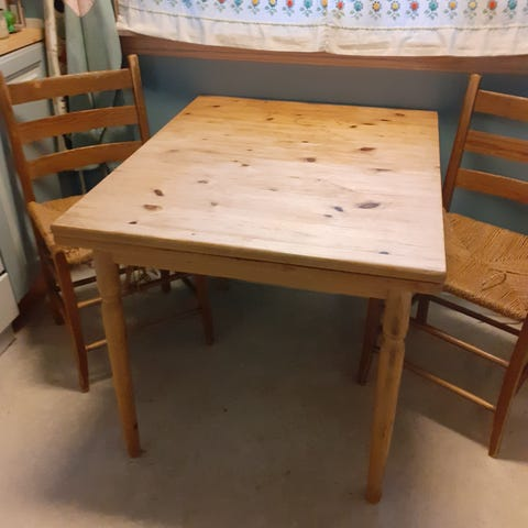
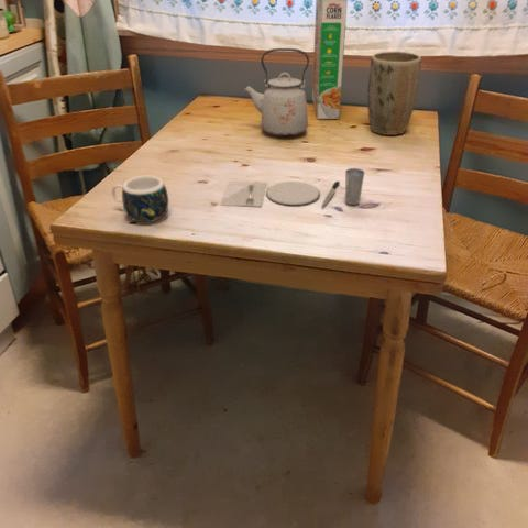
+ cereal box [311,0,349,120]
+ mug [111,175,170,223]
+ placemat [219,167,365,208]
+ kettle [242,47,310,138]
+ plant pot [366,51,422,136]
